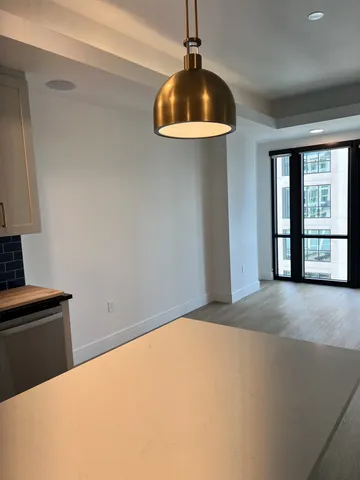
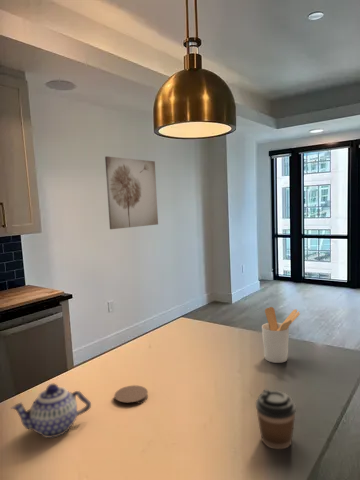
+ coffee cup [255,388,297,450]
+ coaster [113,384,149,405]
+ teapot [9,383,92,439]
+ utensil holder [261,306,301,364]
+ wall art [104,155,159,230]
